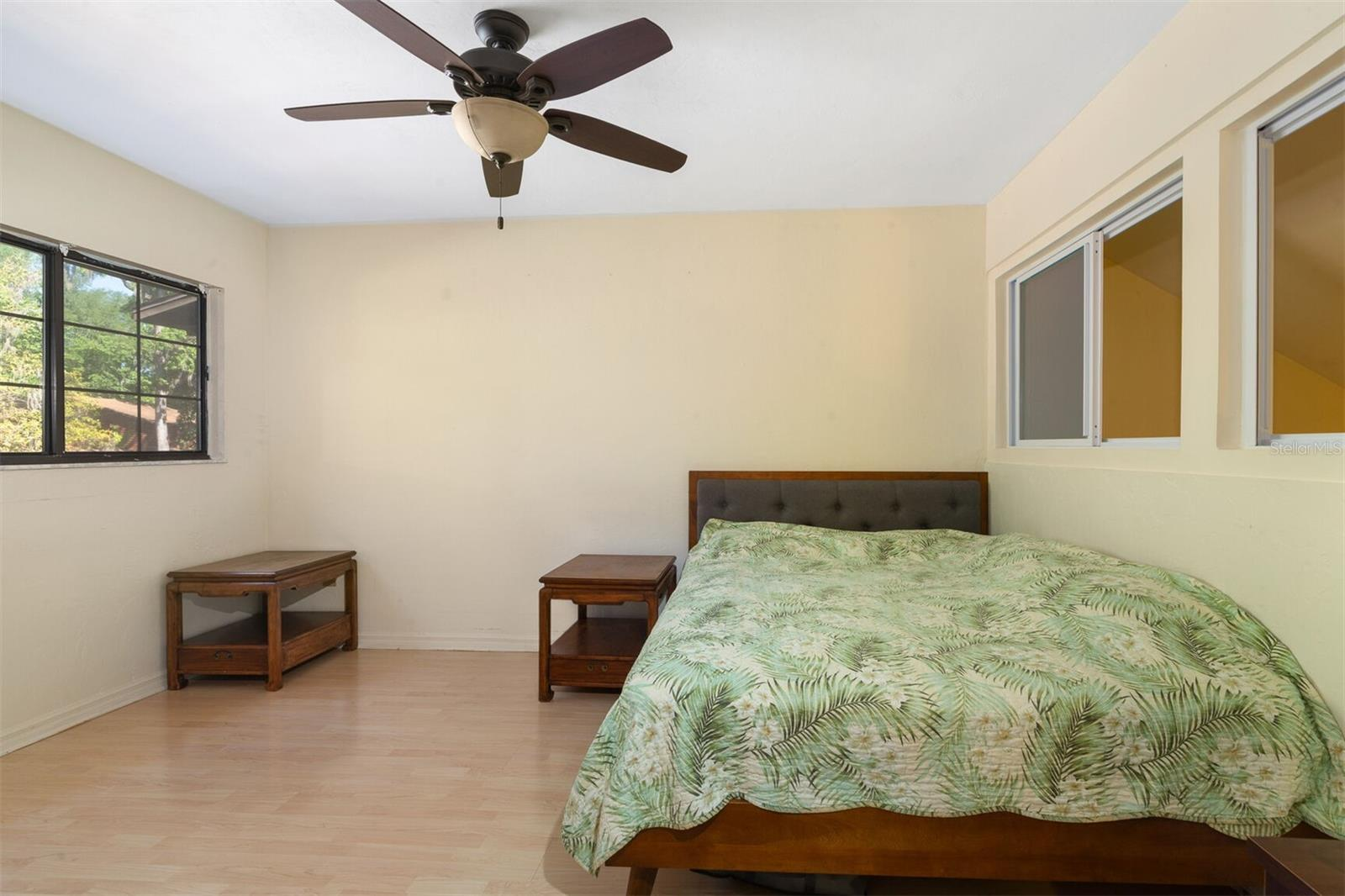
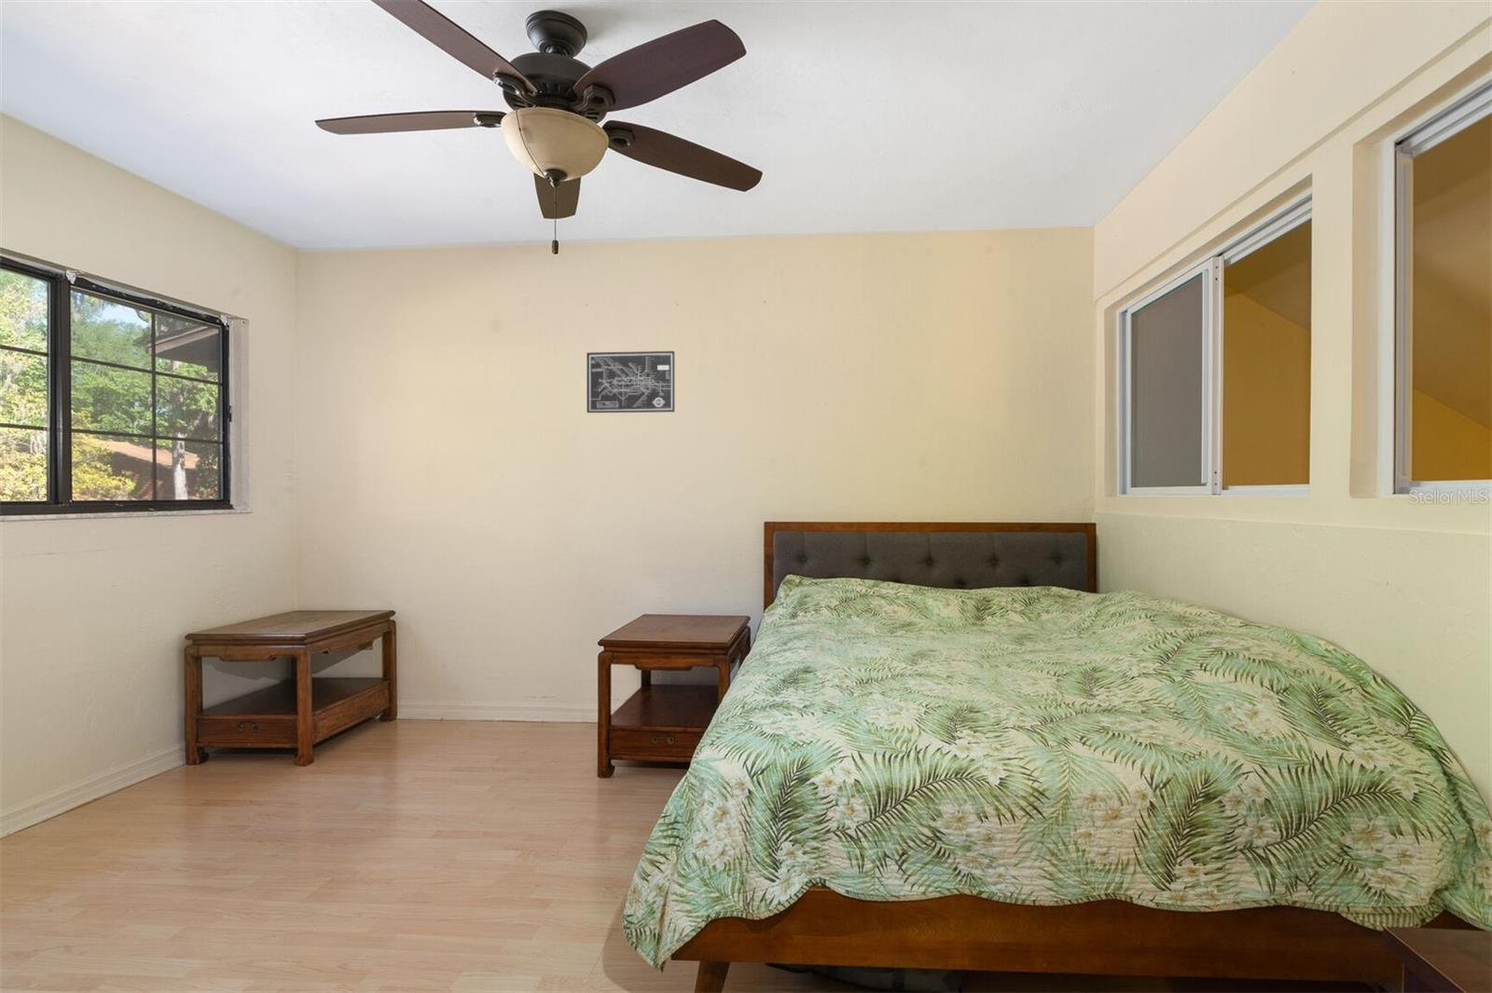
+ wall art [586,350,676,413]
